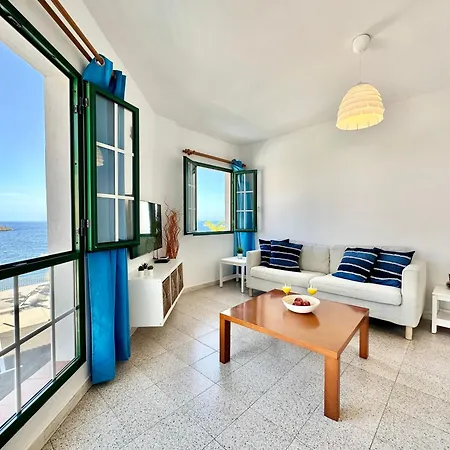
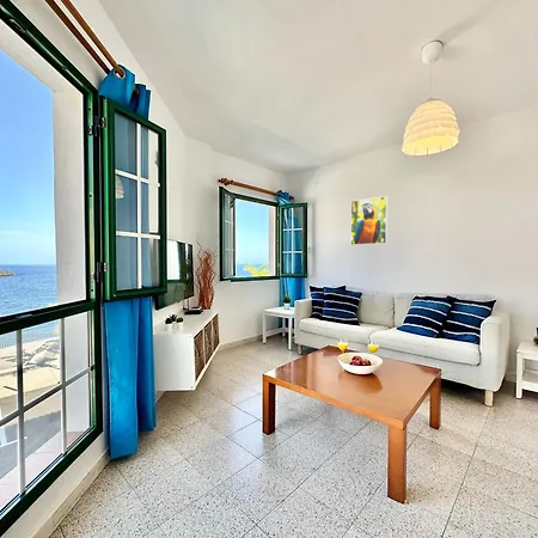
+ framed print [350,195,389,246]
